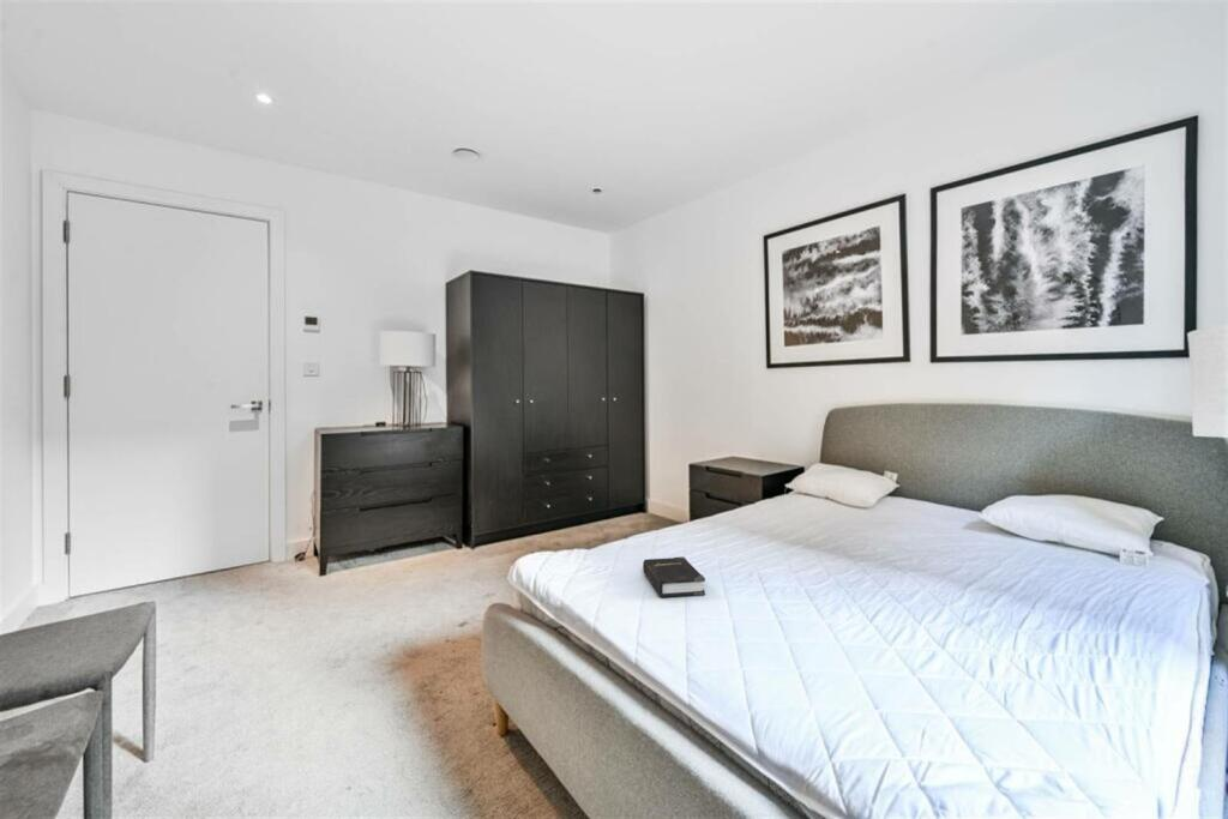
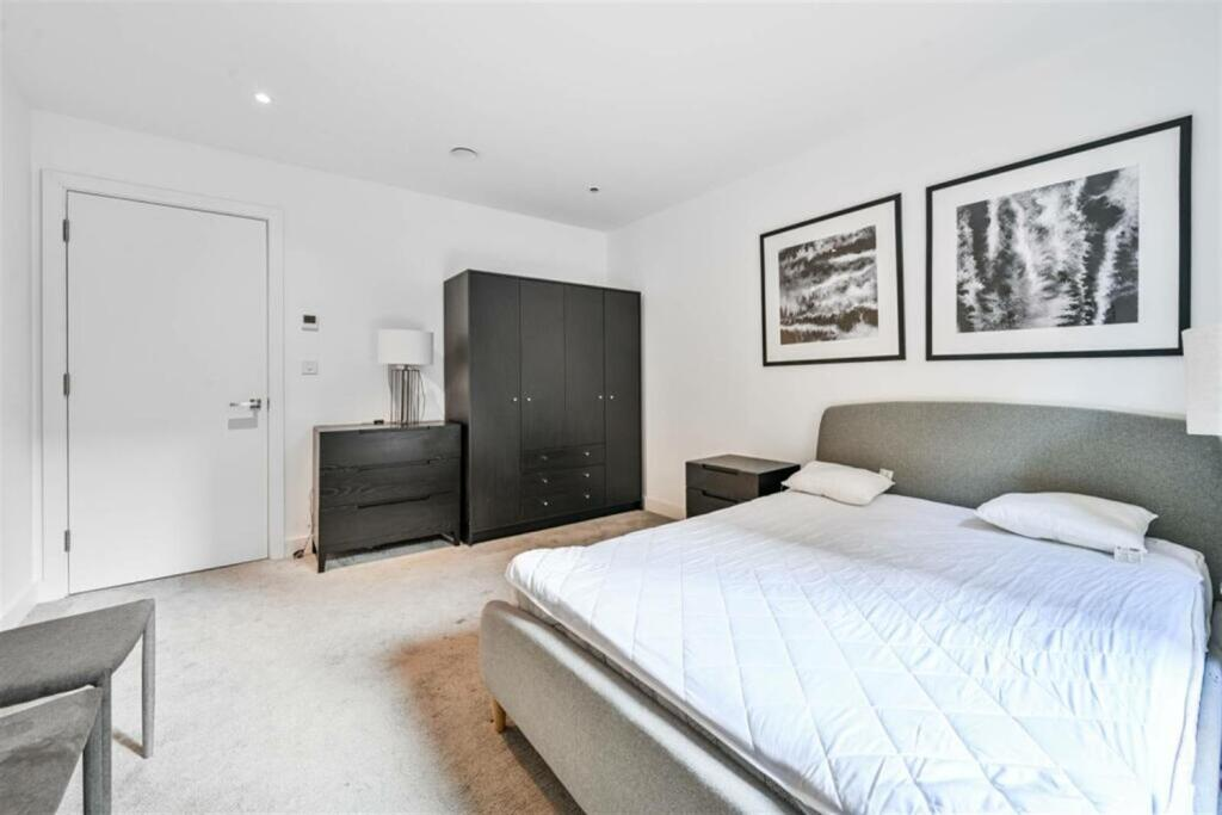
- hardback book [642,555,706,598]
